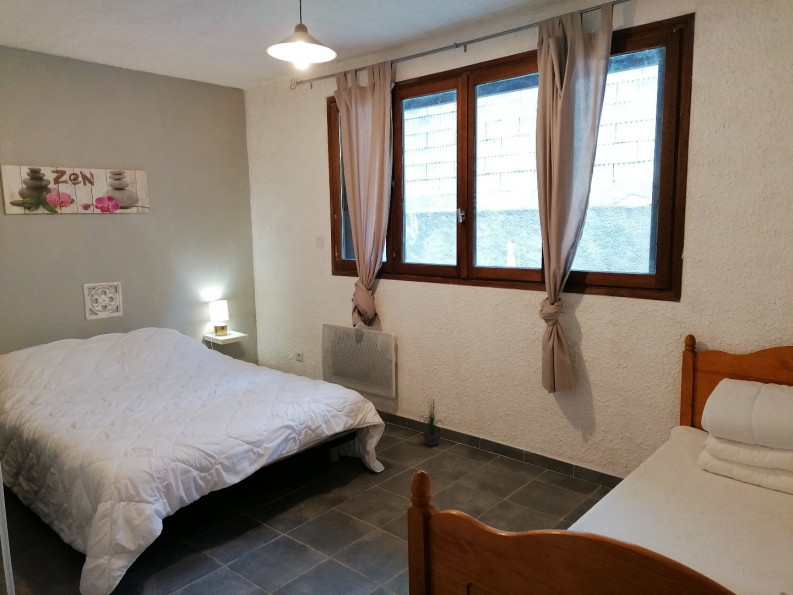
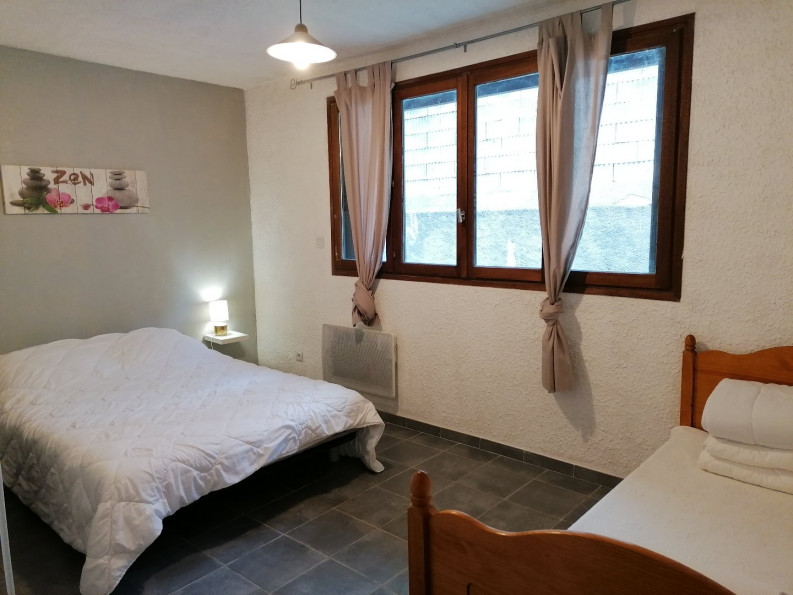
- wall ornament [81,280,124,321]
- potted plant [417,399,444,447]
